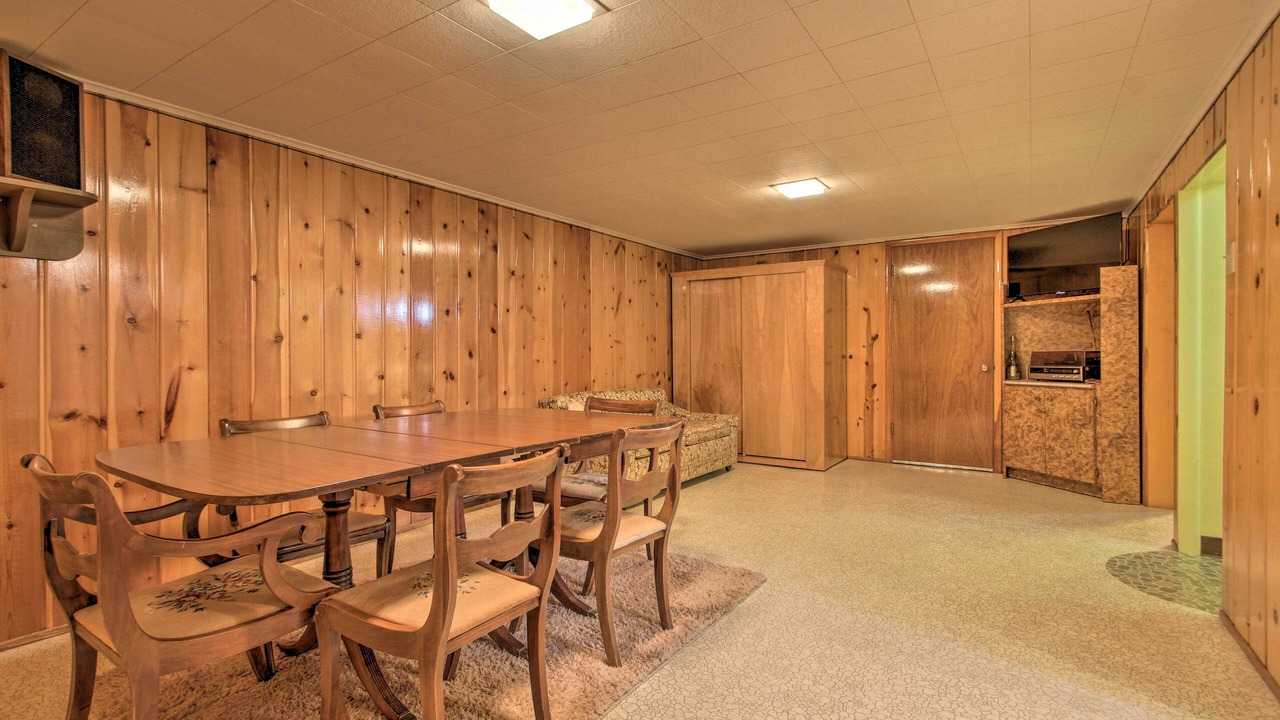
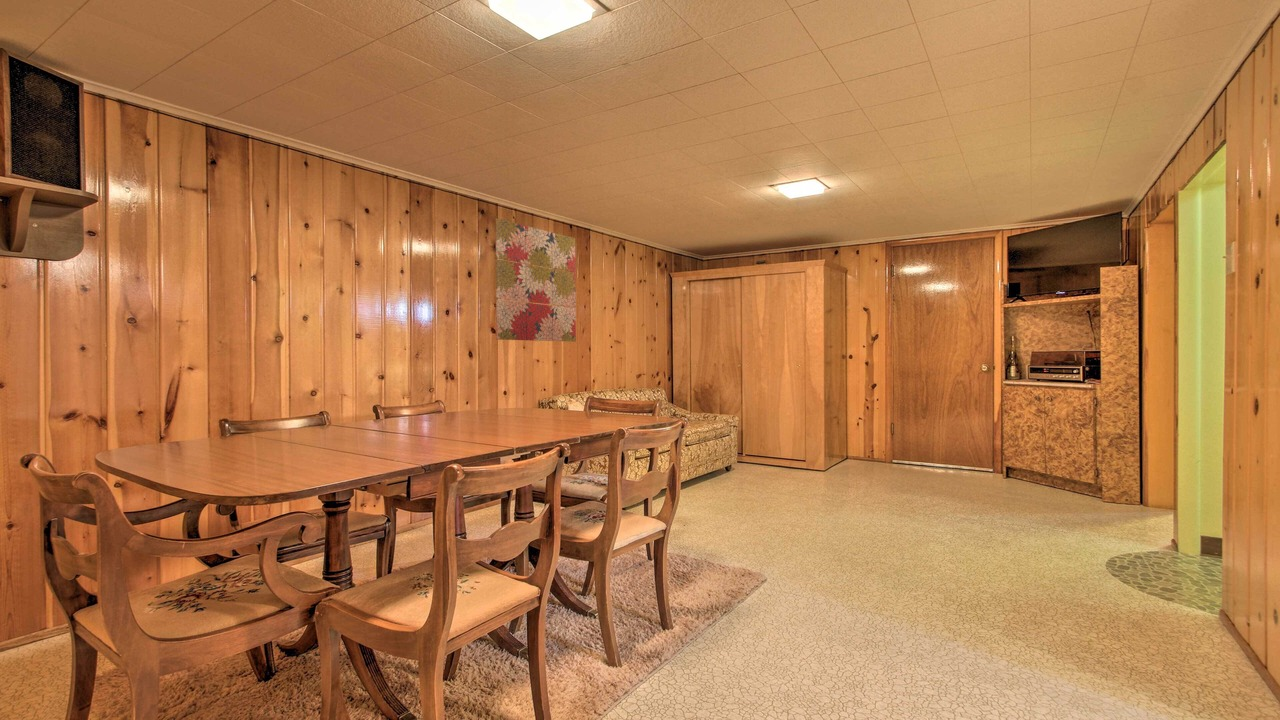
+ wall art [495,217,577,343]
